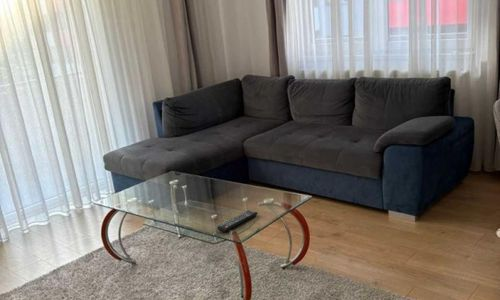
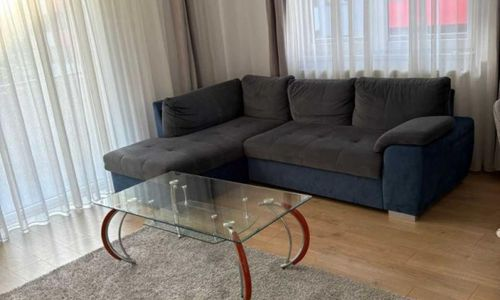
- remote control [216,209,259,233]
